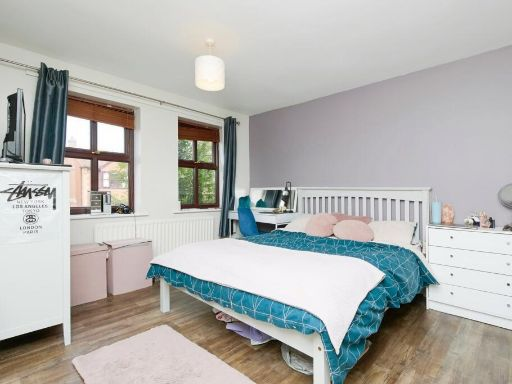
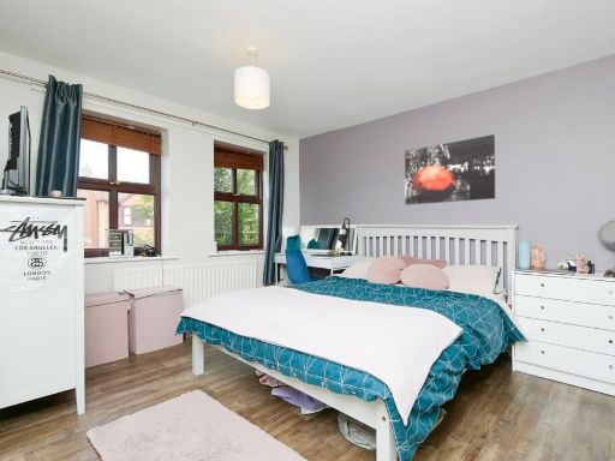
+ wall art [404,133,496,205]
